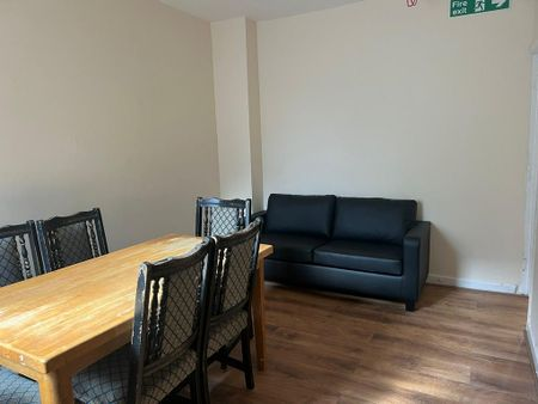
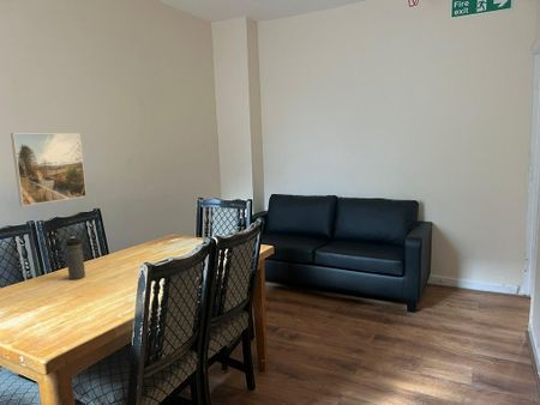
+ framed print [10,132,88,207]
+ water bottle [65,236,86,280]
